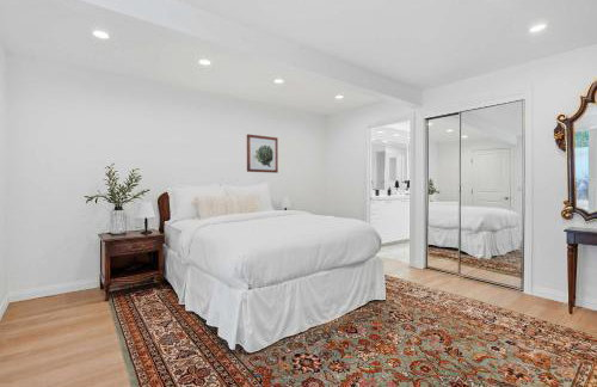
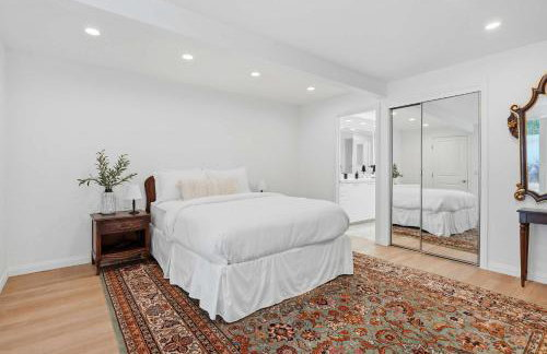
- wall art [246,134,279,174]
